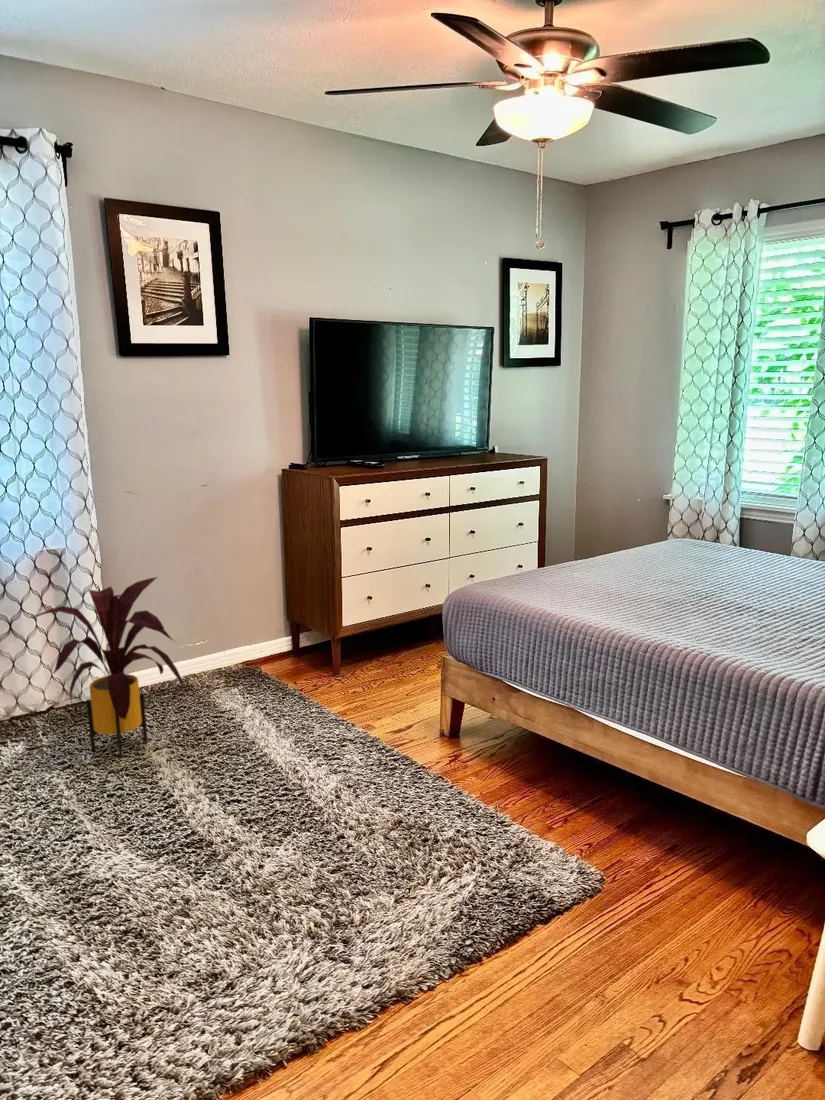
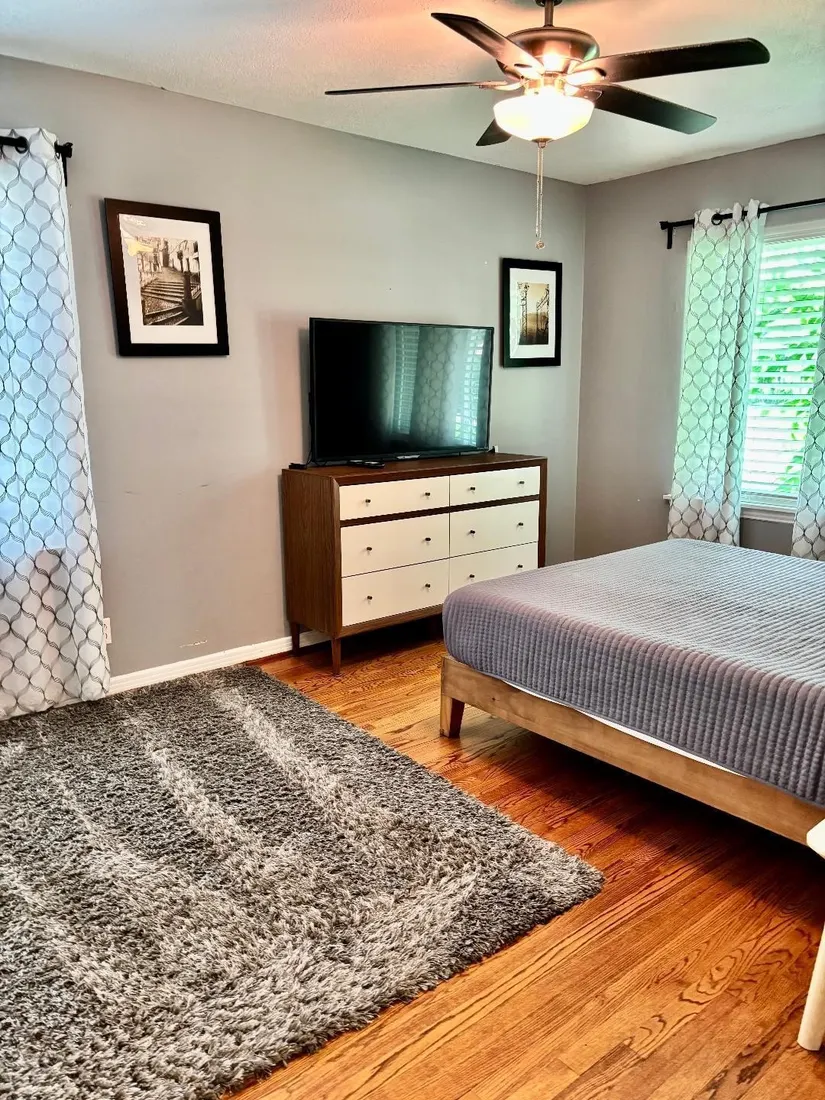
- house plant [29,576,185,759]
